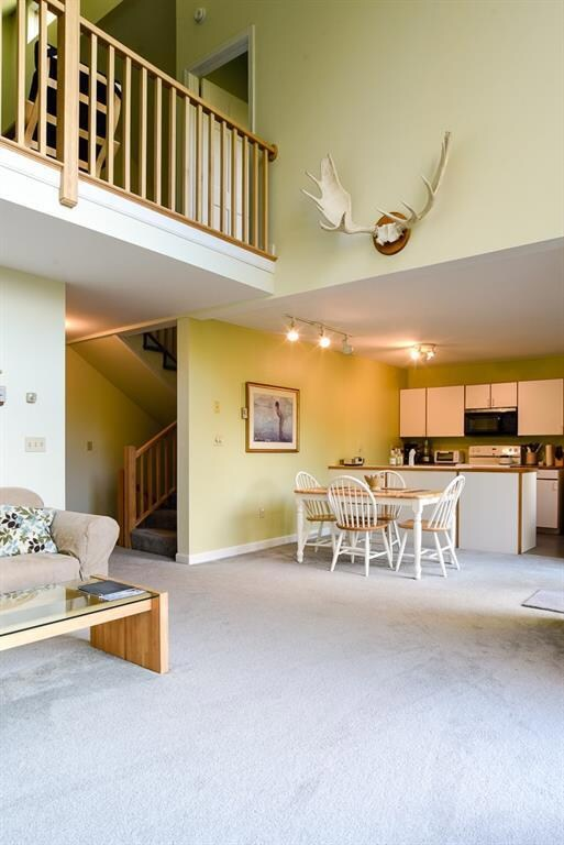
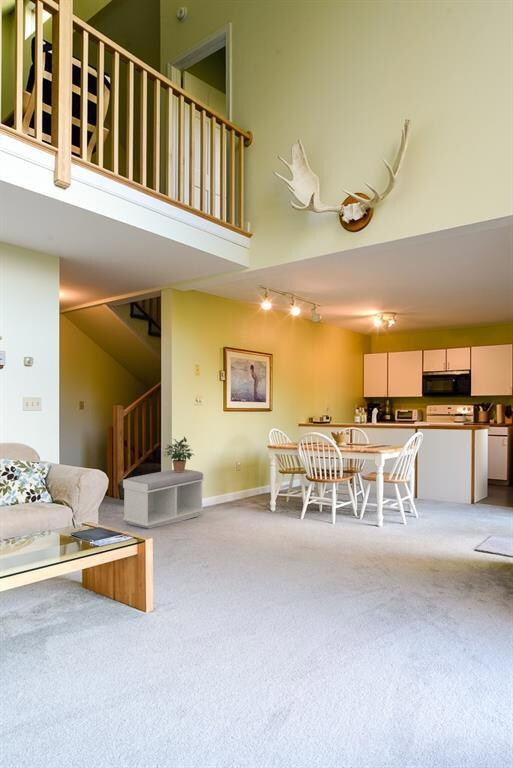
+ bench [122,468,205,529]
+ potted plant [163,435,196,472]
